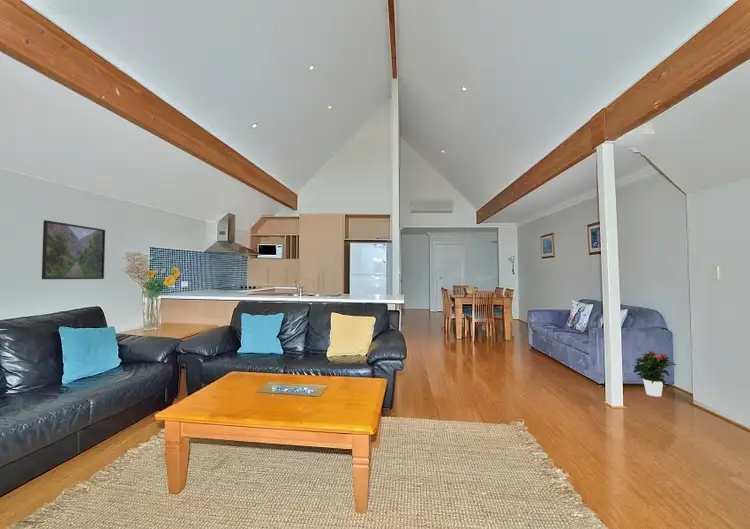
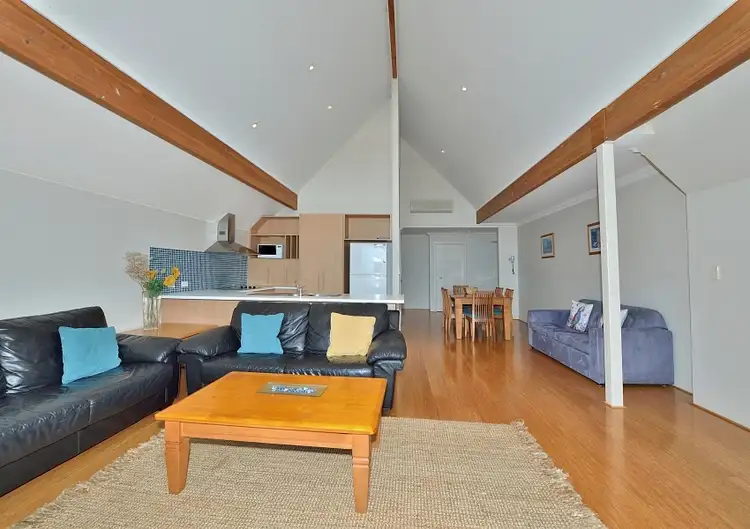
- potted flower [631,350,677,397]
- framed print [41,219,106,280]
